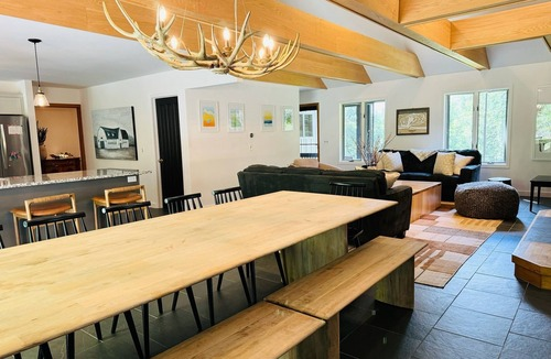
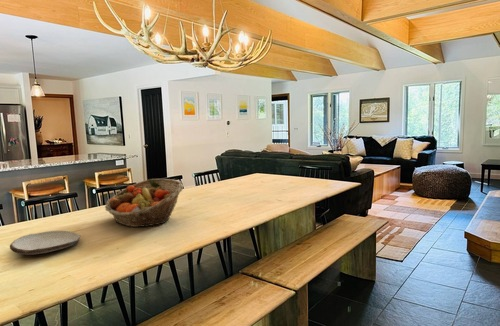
+ plate [9,230,82,256]
+ fruit basket [104,178,185,228]
